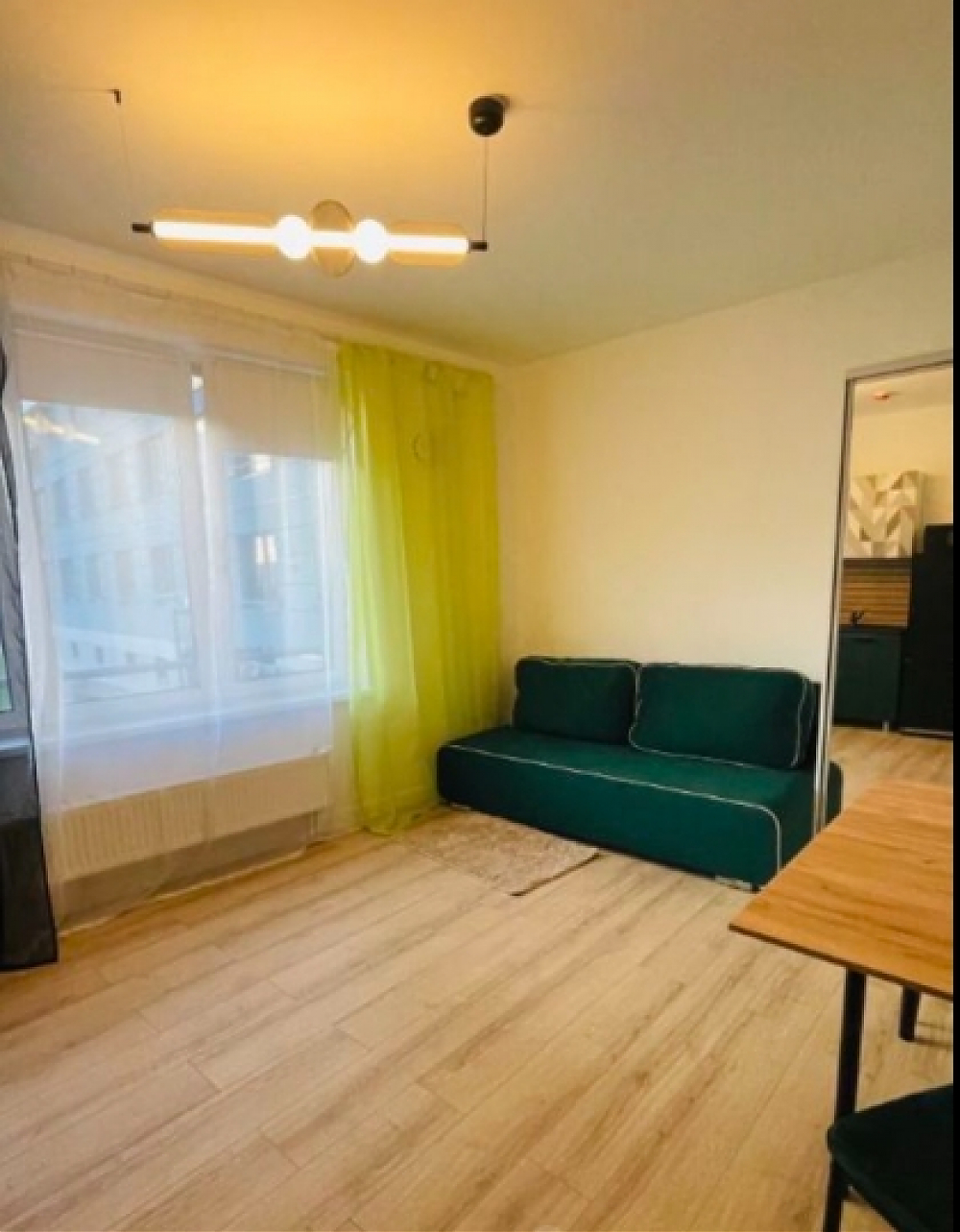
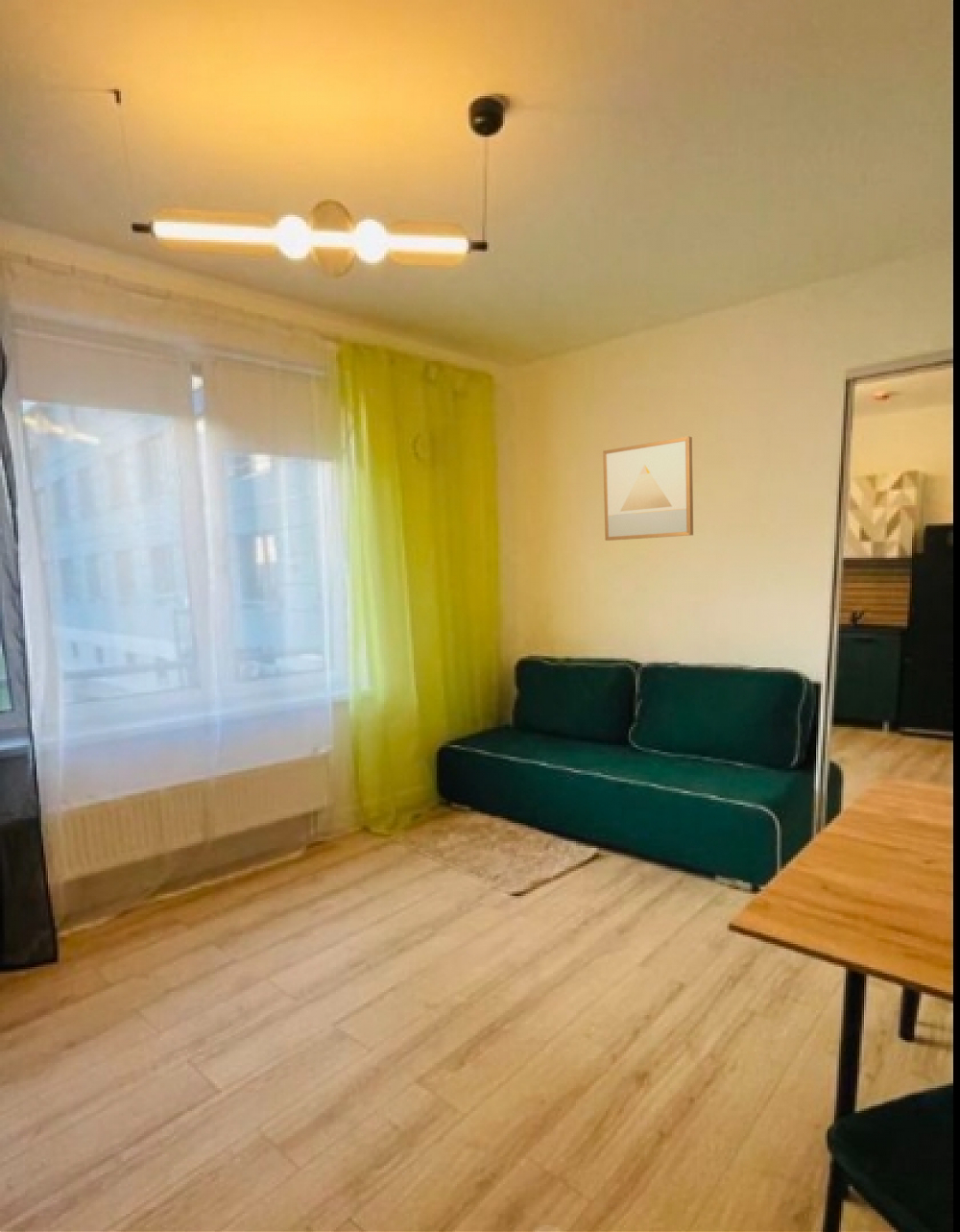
+ wall art [602,435,694,542]
